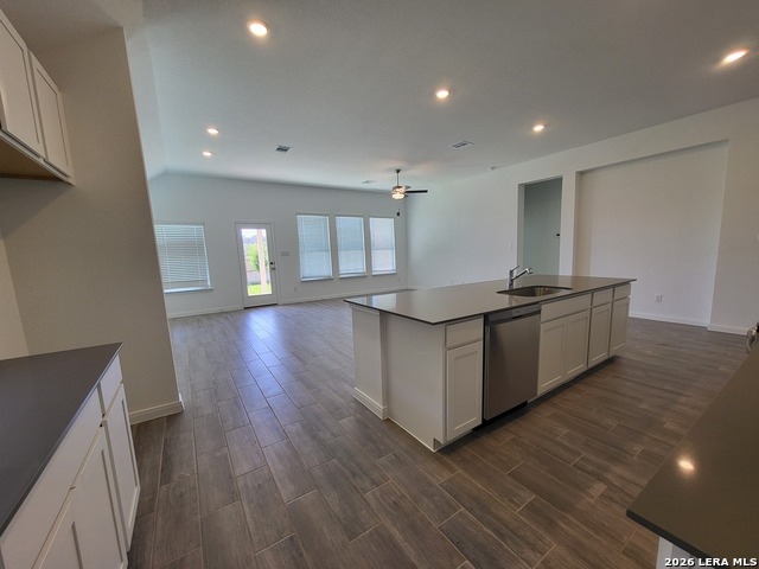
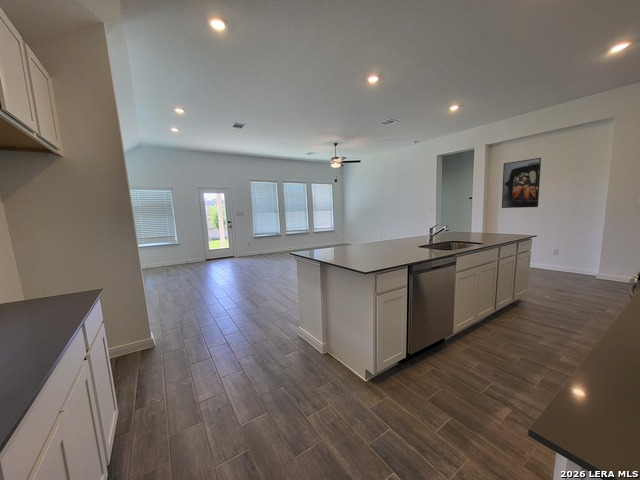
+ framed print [501,157,542,209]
